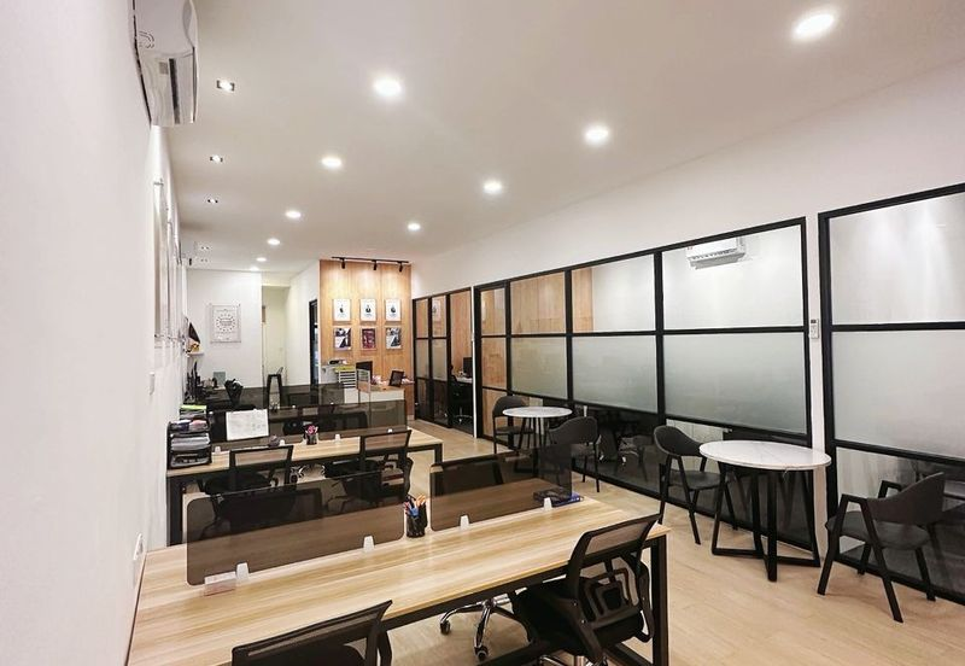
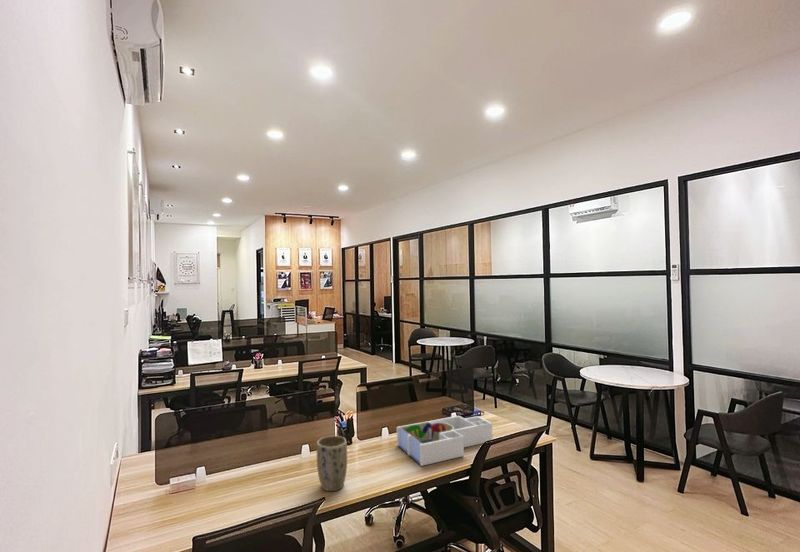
+ desk organizer [396,415,494,467]
+ plant pot [316,435,348,492]
